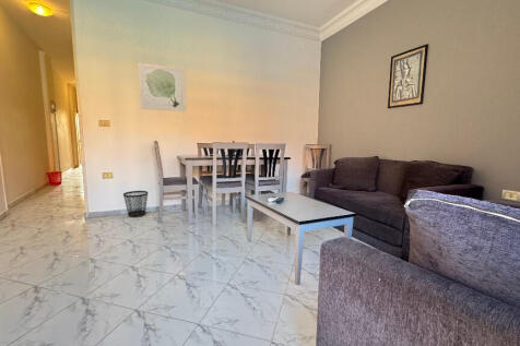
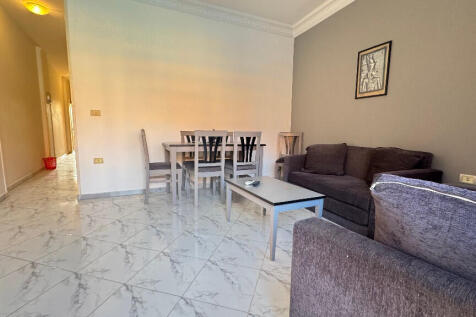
- wall art [138,62,187,112]
- wastebasket [122,190,149,218]
